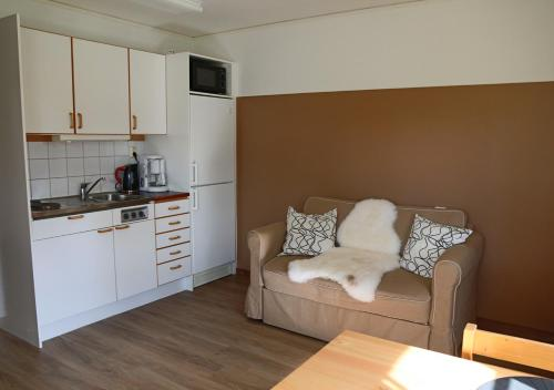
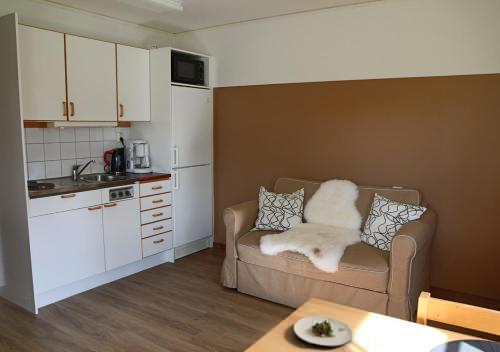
+ salad plate [293,315,353,347]
